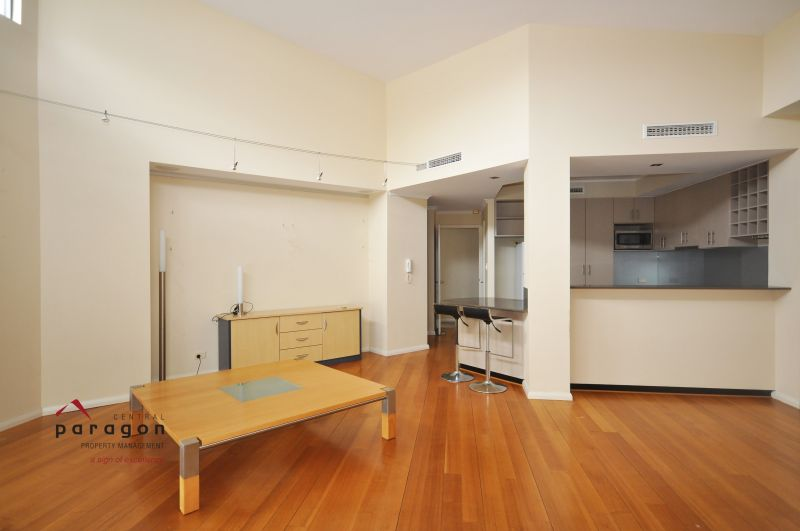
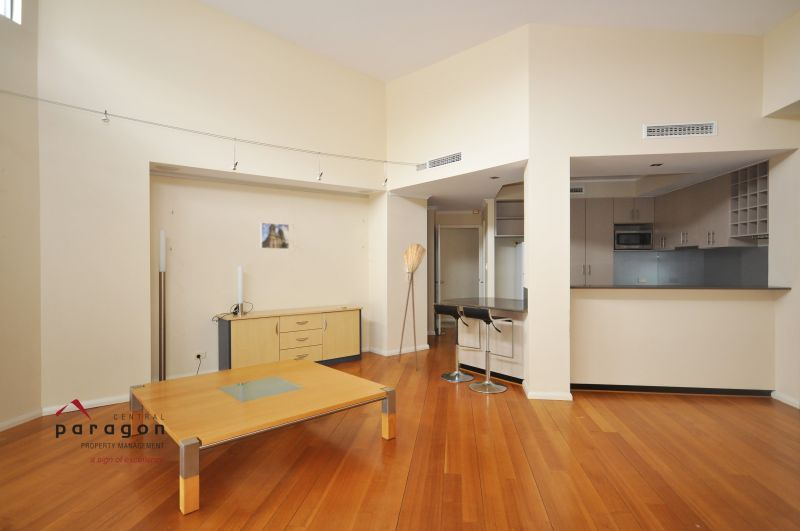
+ floor lamp [397,243,427,372]
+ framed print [259,222,290,250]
